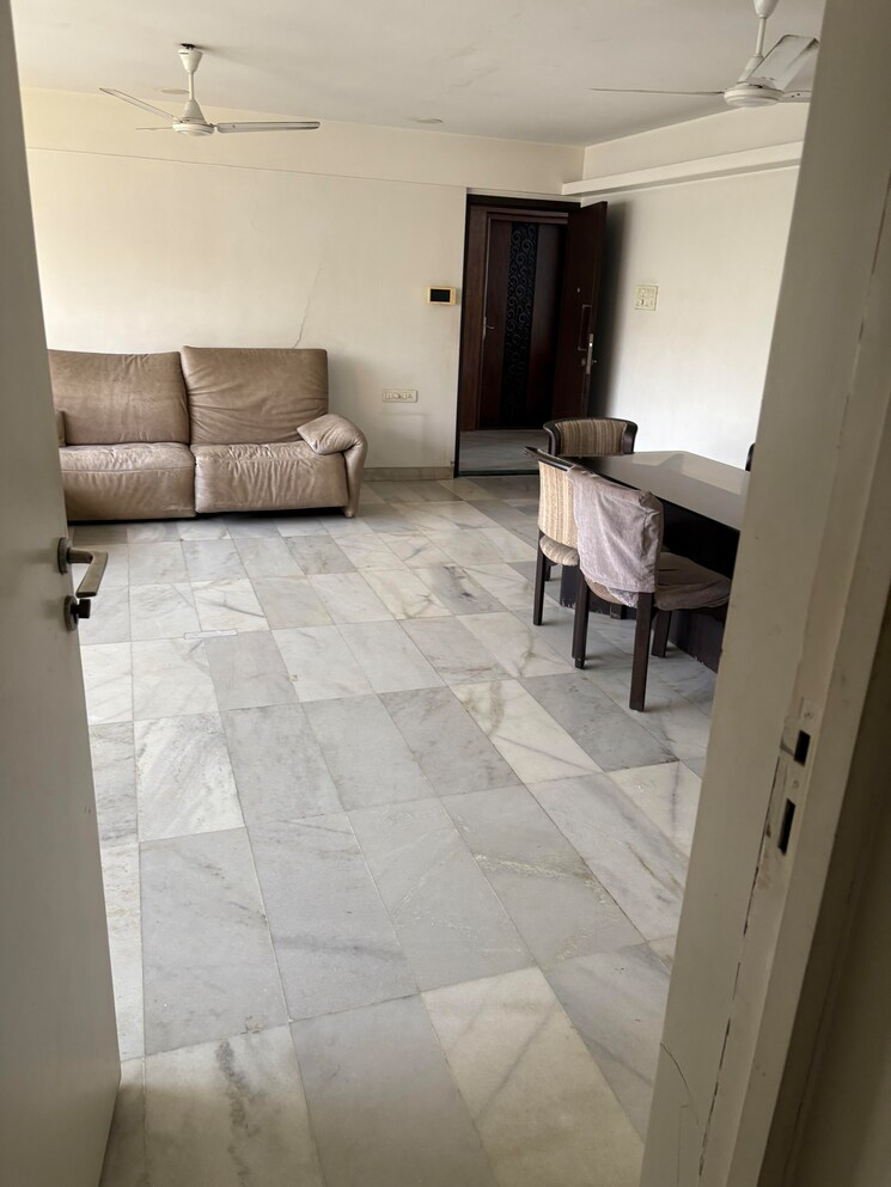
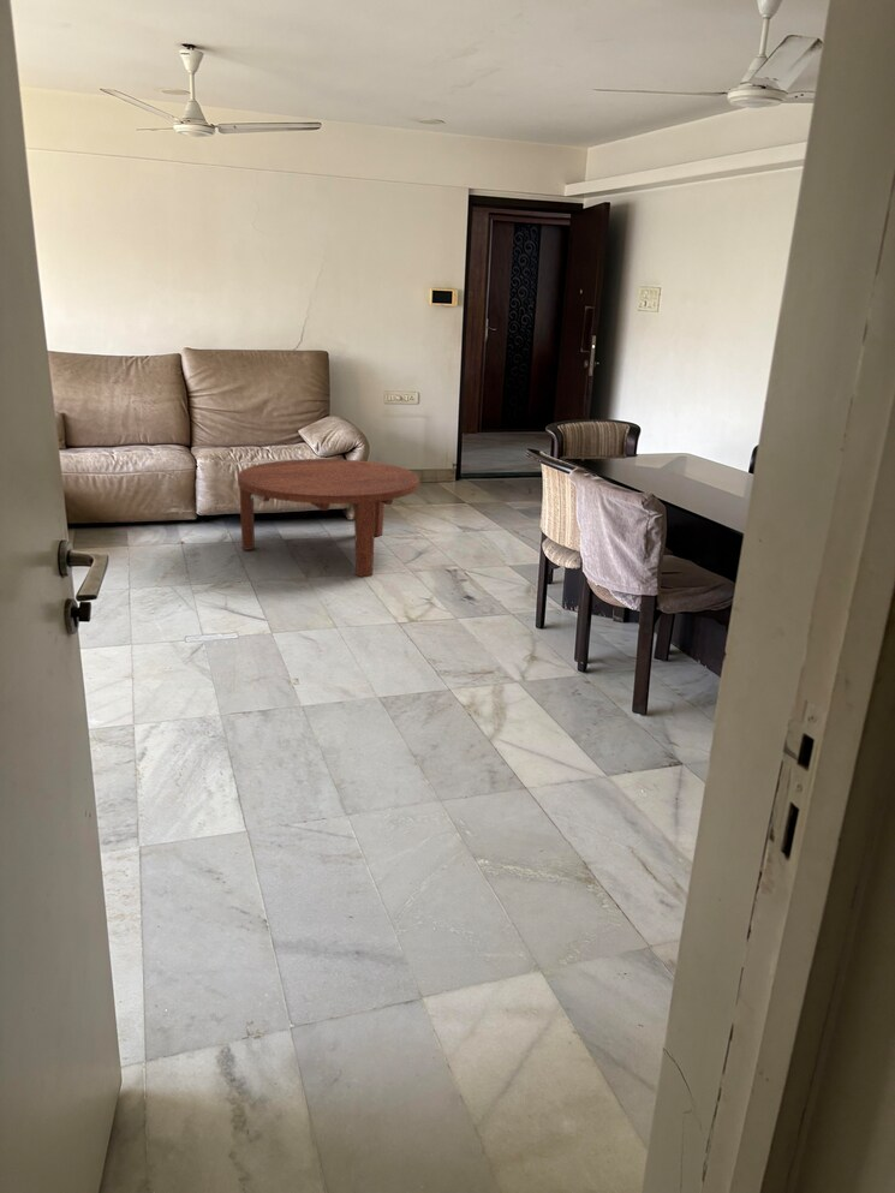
+ coffee table [237,458,420,578]
